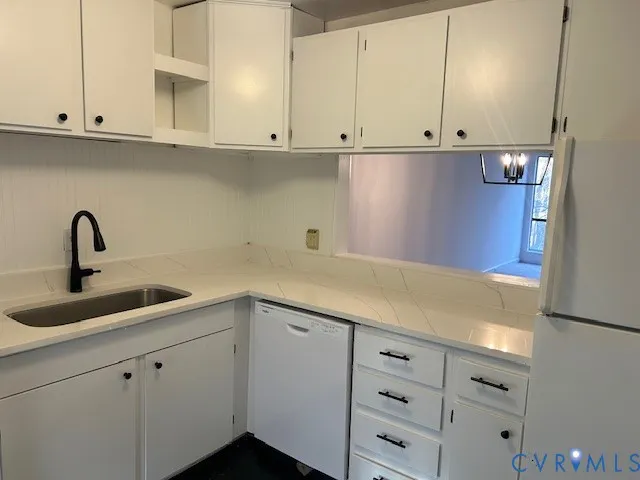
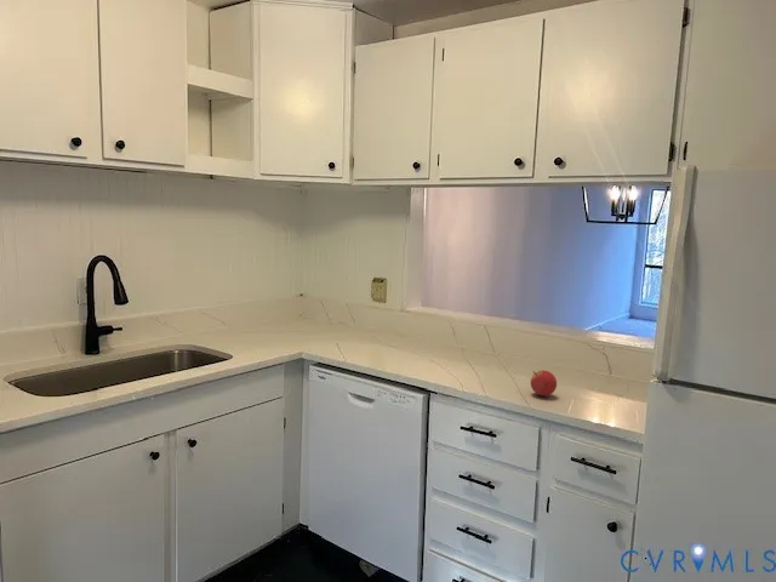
+ fruit [530,369,558,398]
